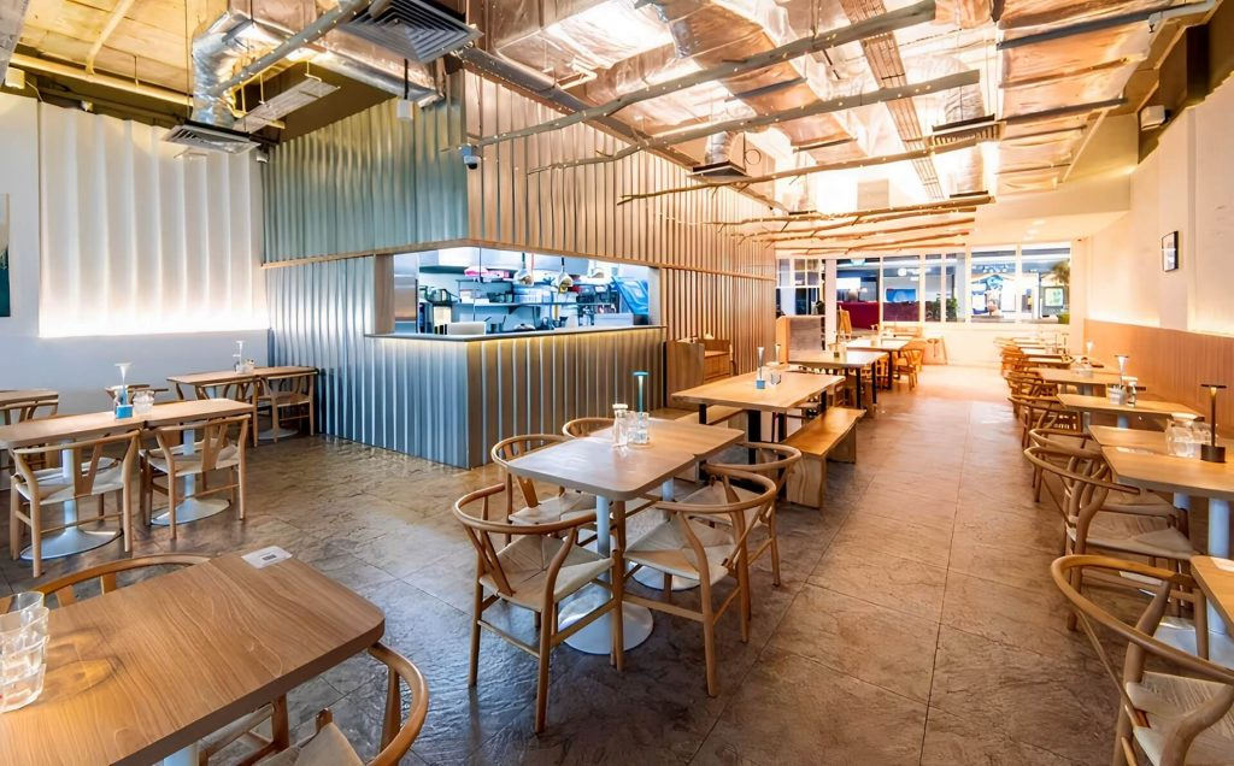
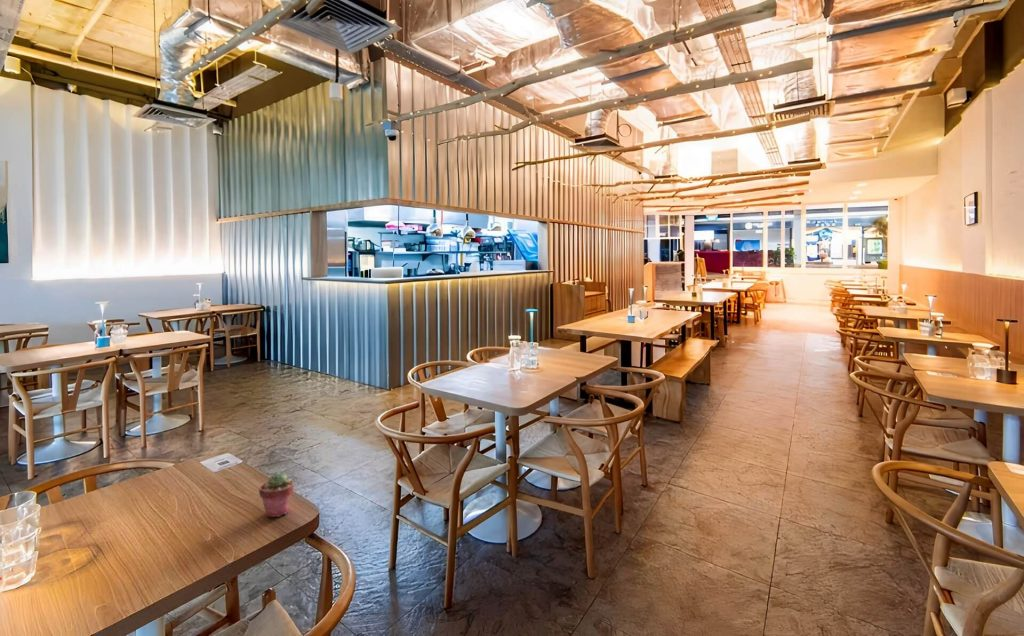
+ potted succulent [258,471,295,518]
